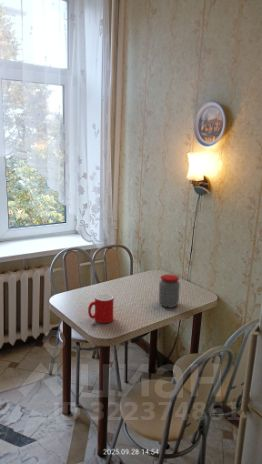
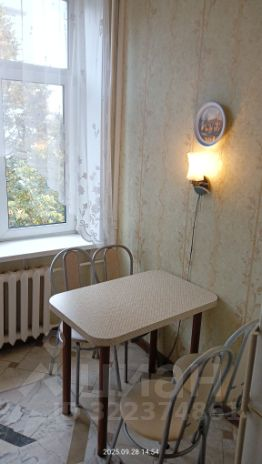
- jar [158,273,181,308]
- cup [87,293,115,324]
